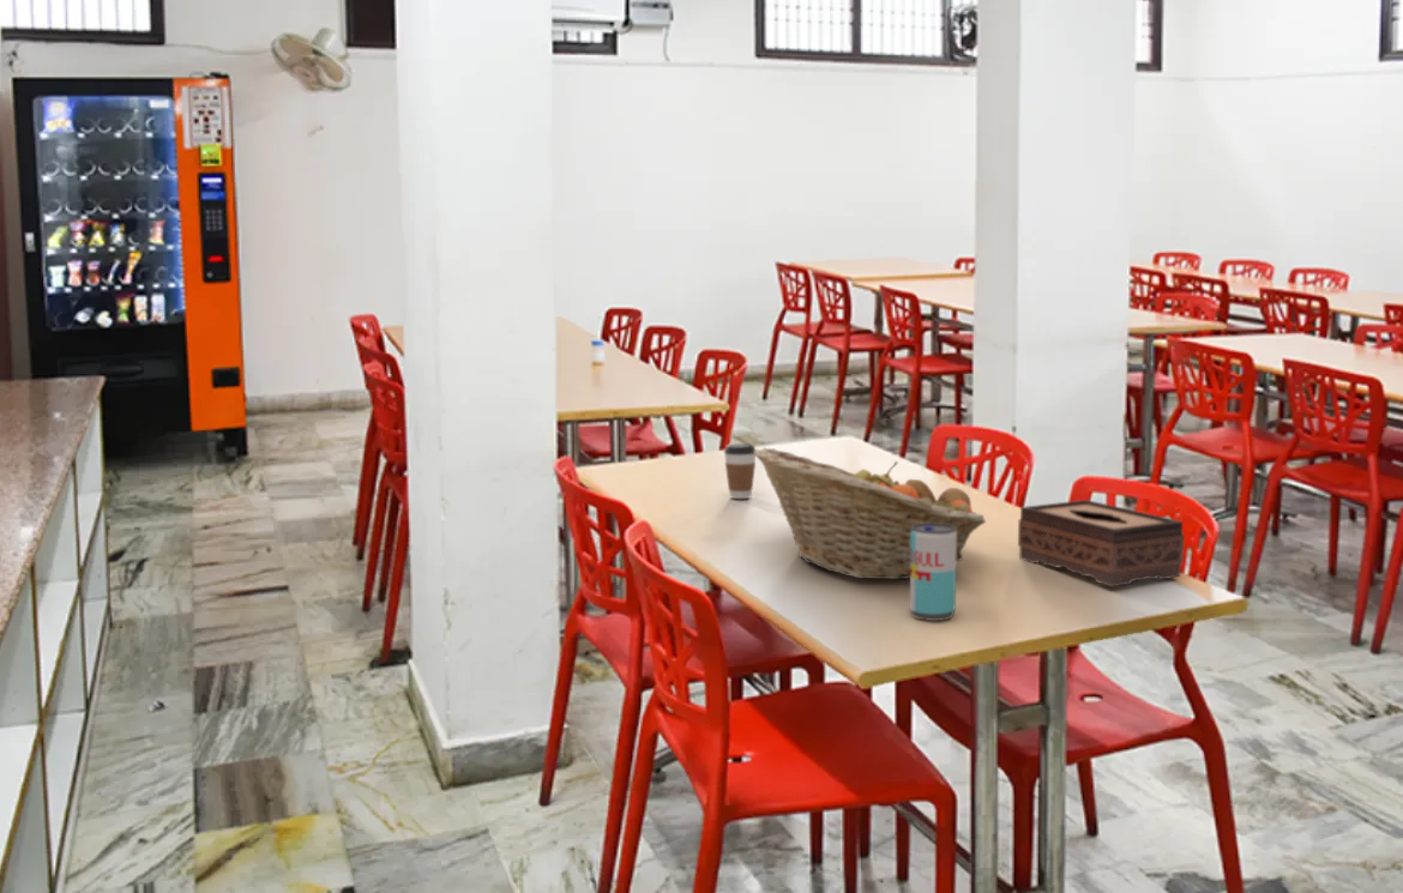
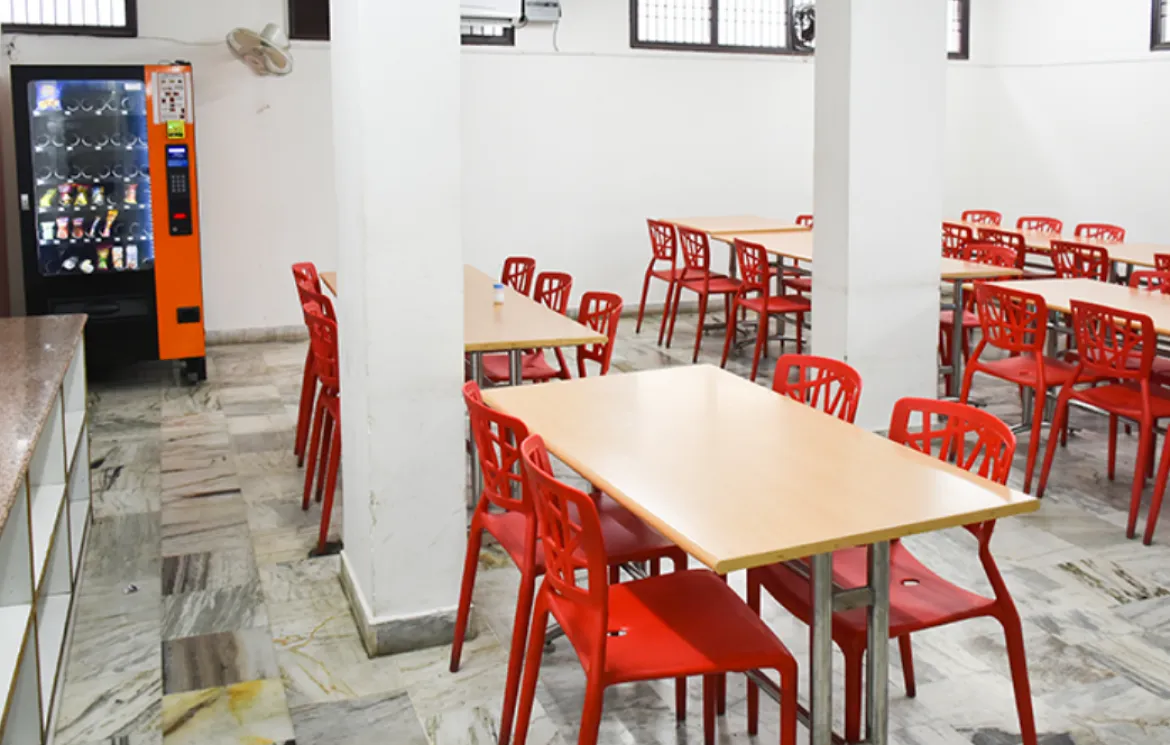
- beverage can [909,524,957,622]
- fruit basket [754,446,987,580]
- tissue box [1017,499,1186,587]
- coffee cup [723,442,757,500]
